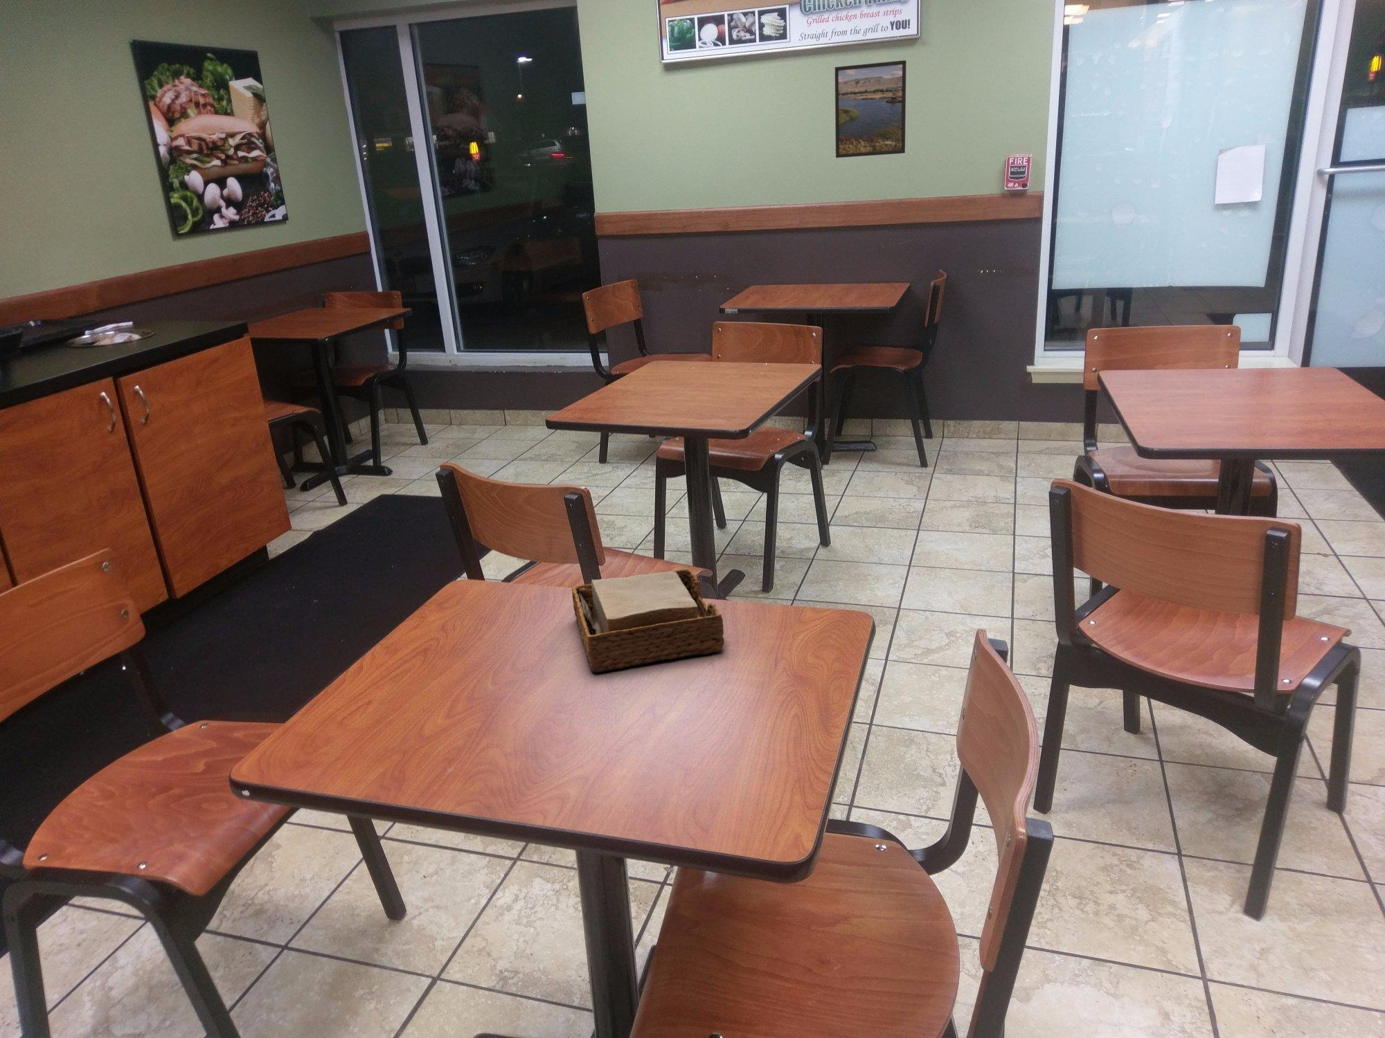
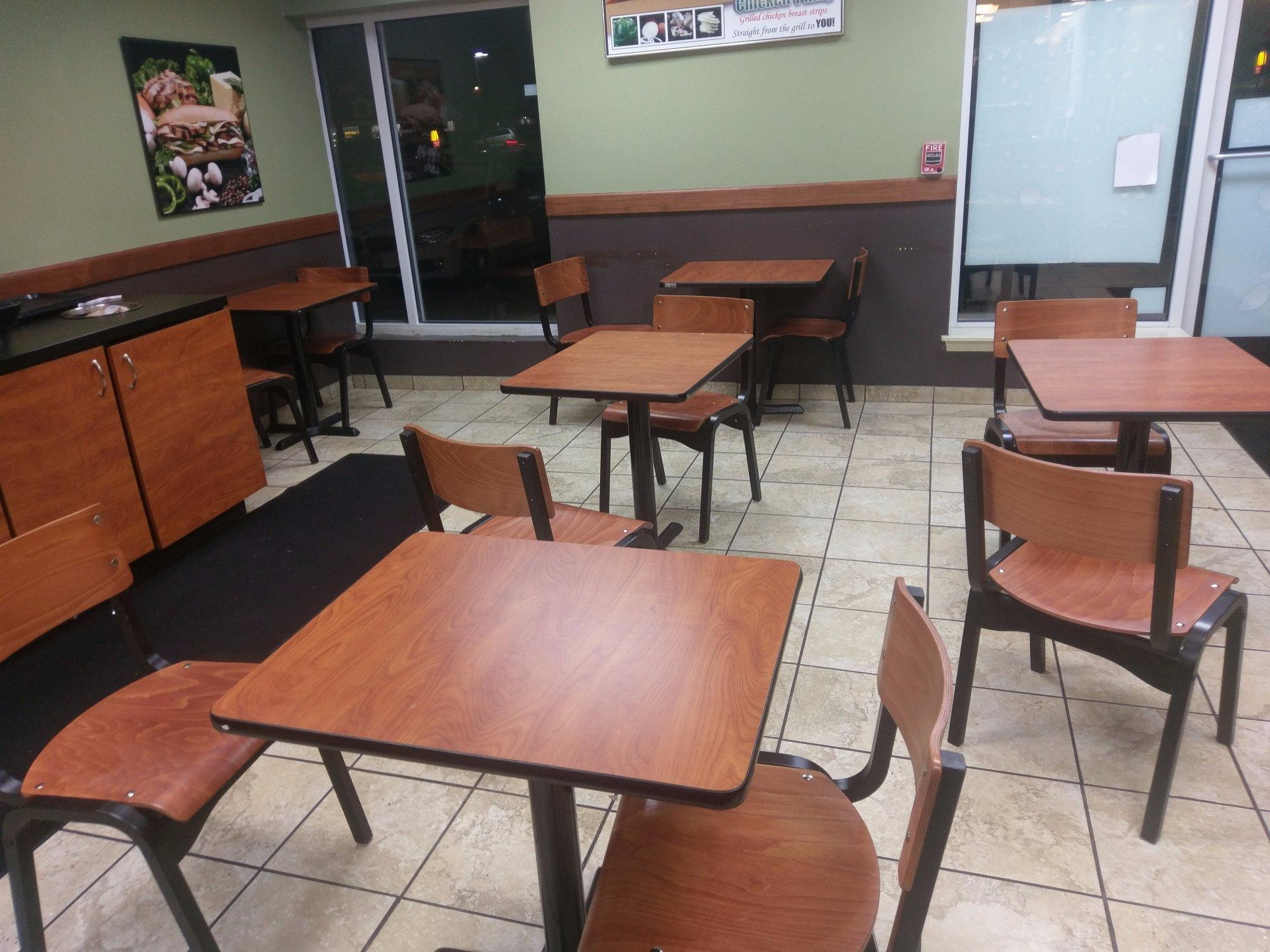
- napkin holder [571,568,725,674]
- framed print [834,60,907,158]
